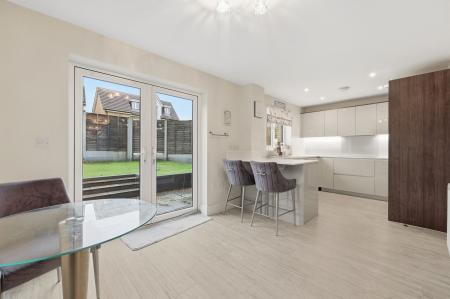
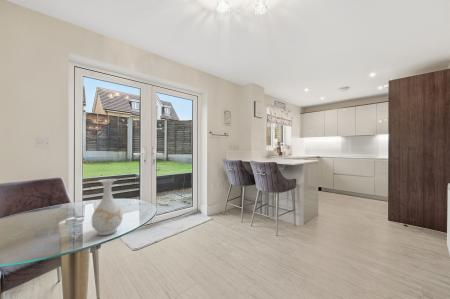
+ vase [91,178,124,236]
